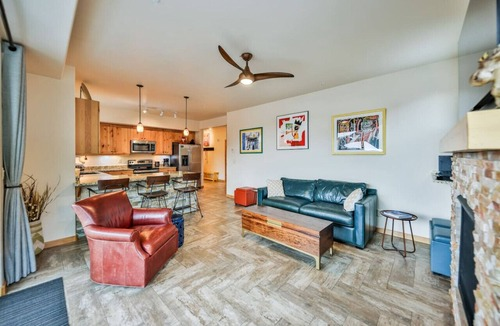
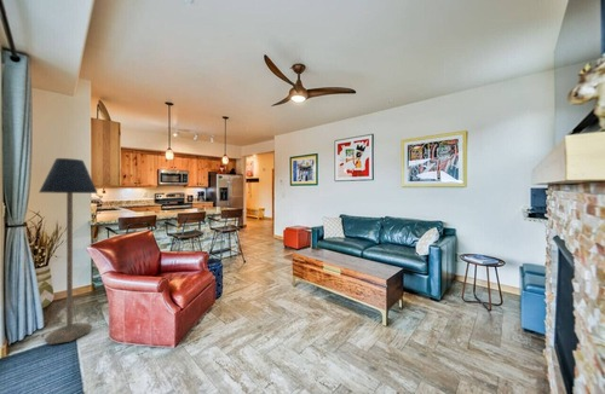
+ floor lamp [38,157,99,346]
